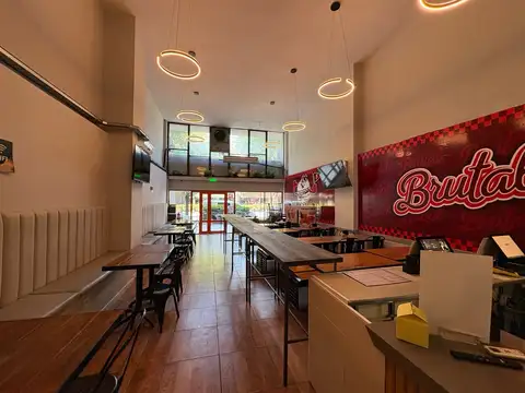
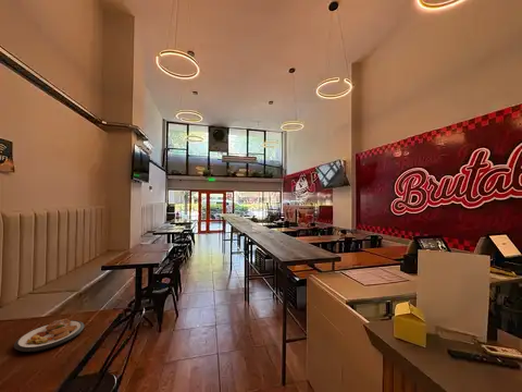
+ plate [13,318,85,353]
